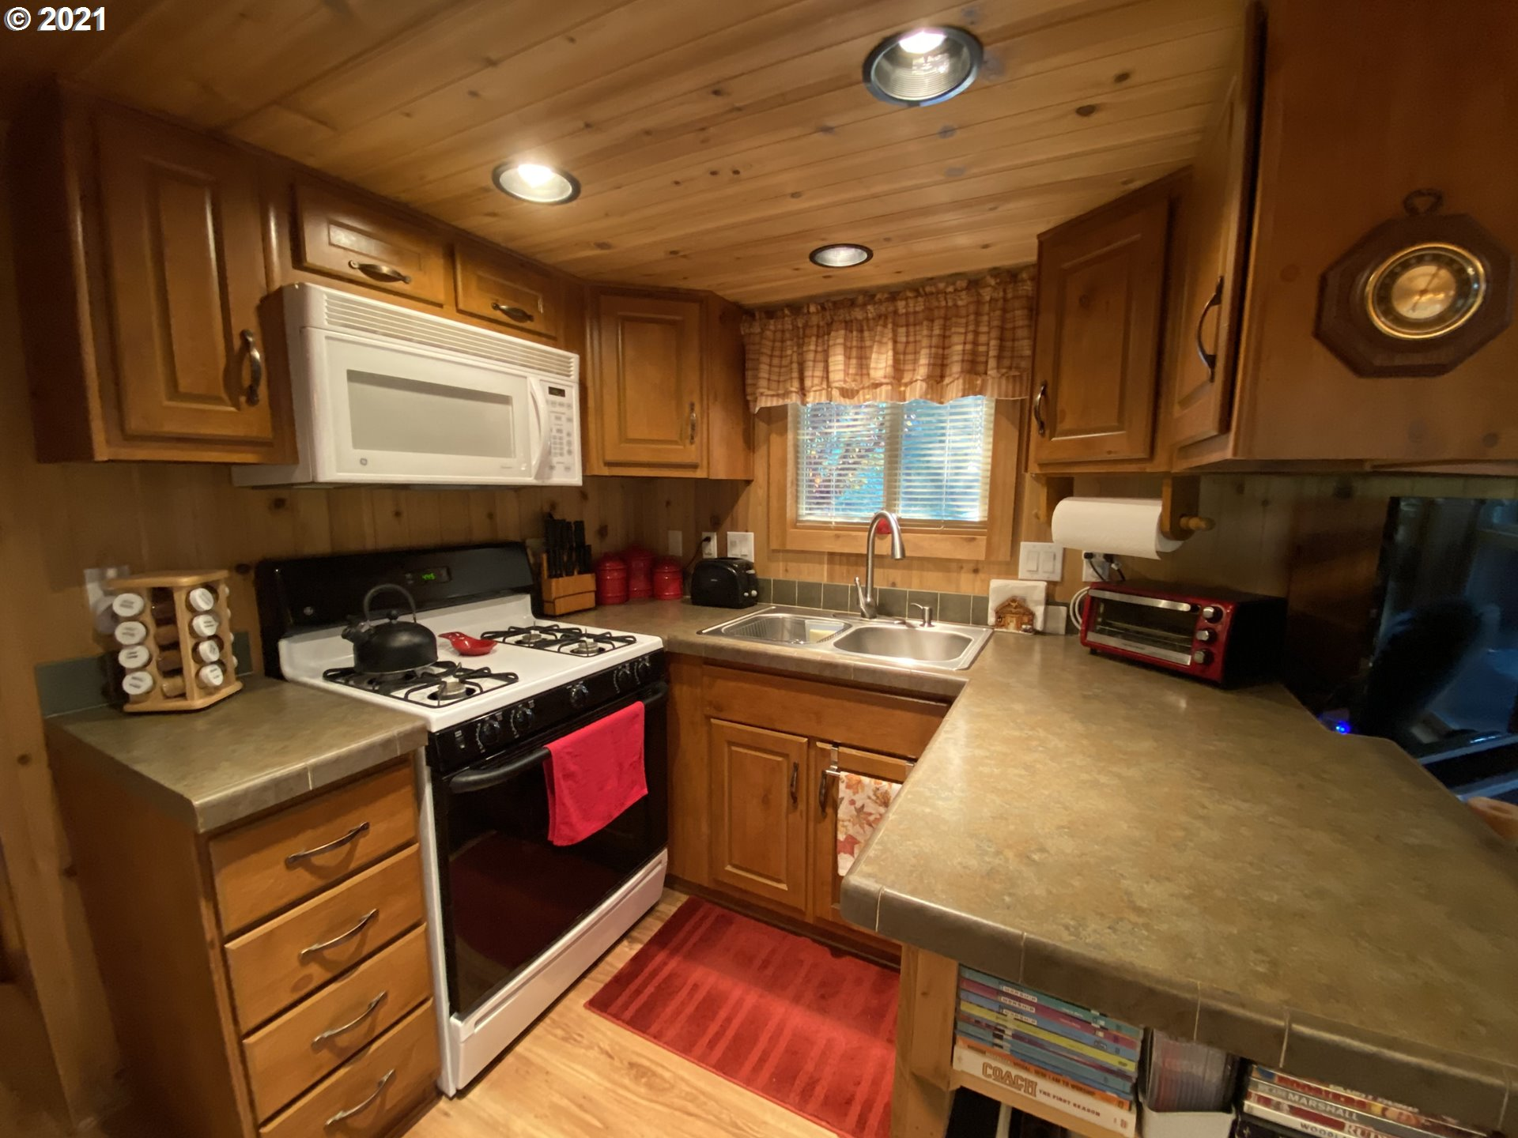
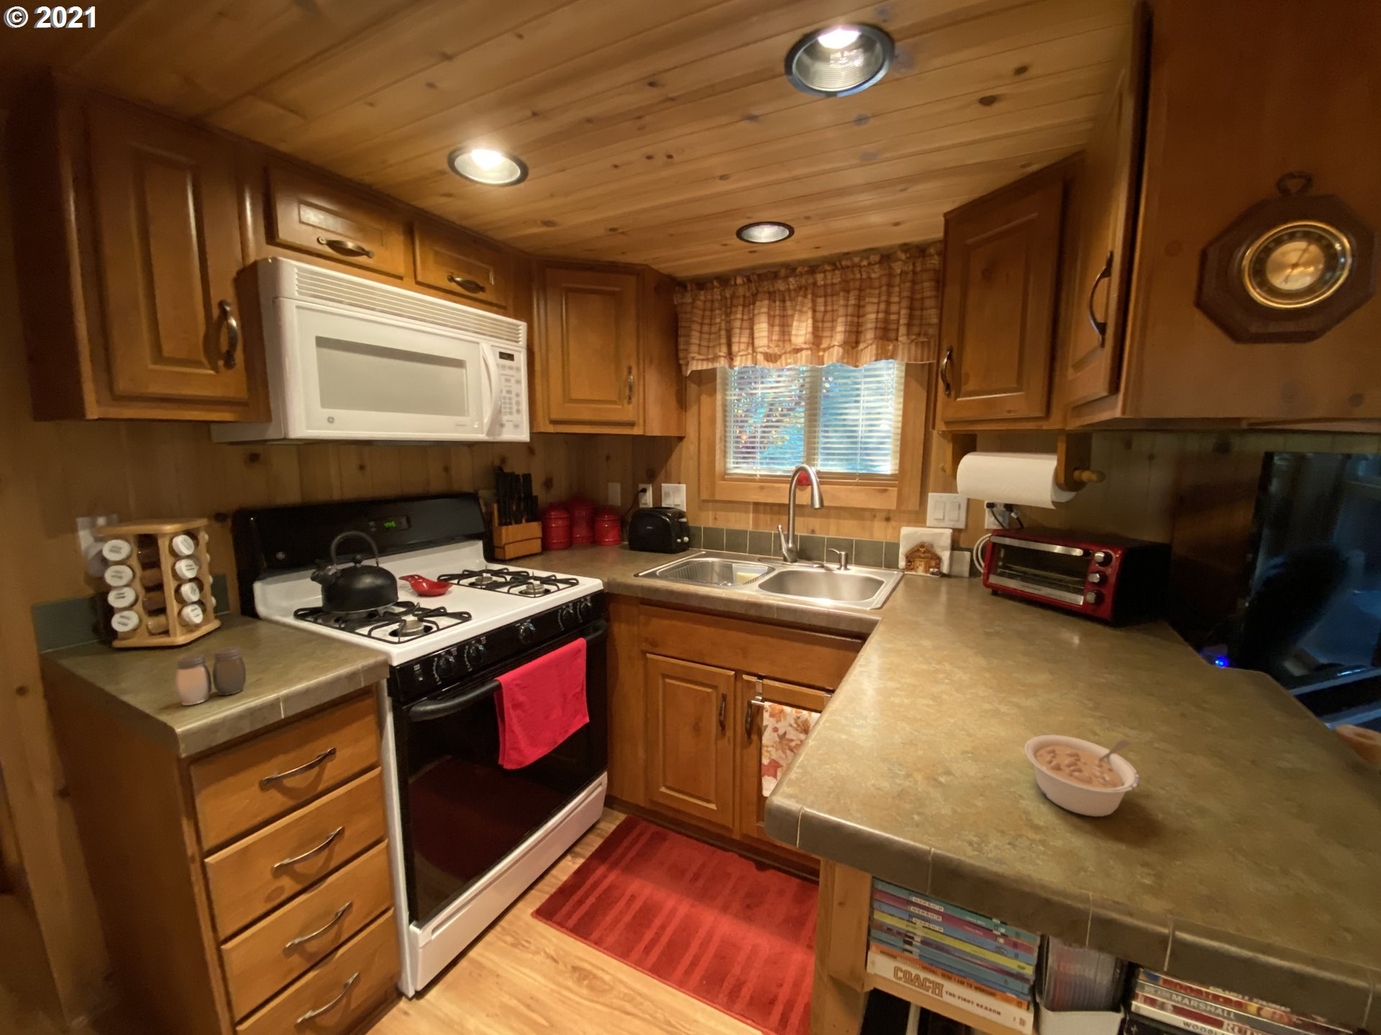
+ salt and pepper shaker [175,646,247,706]
+ legume [1023,735,1140,818]
